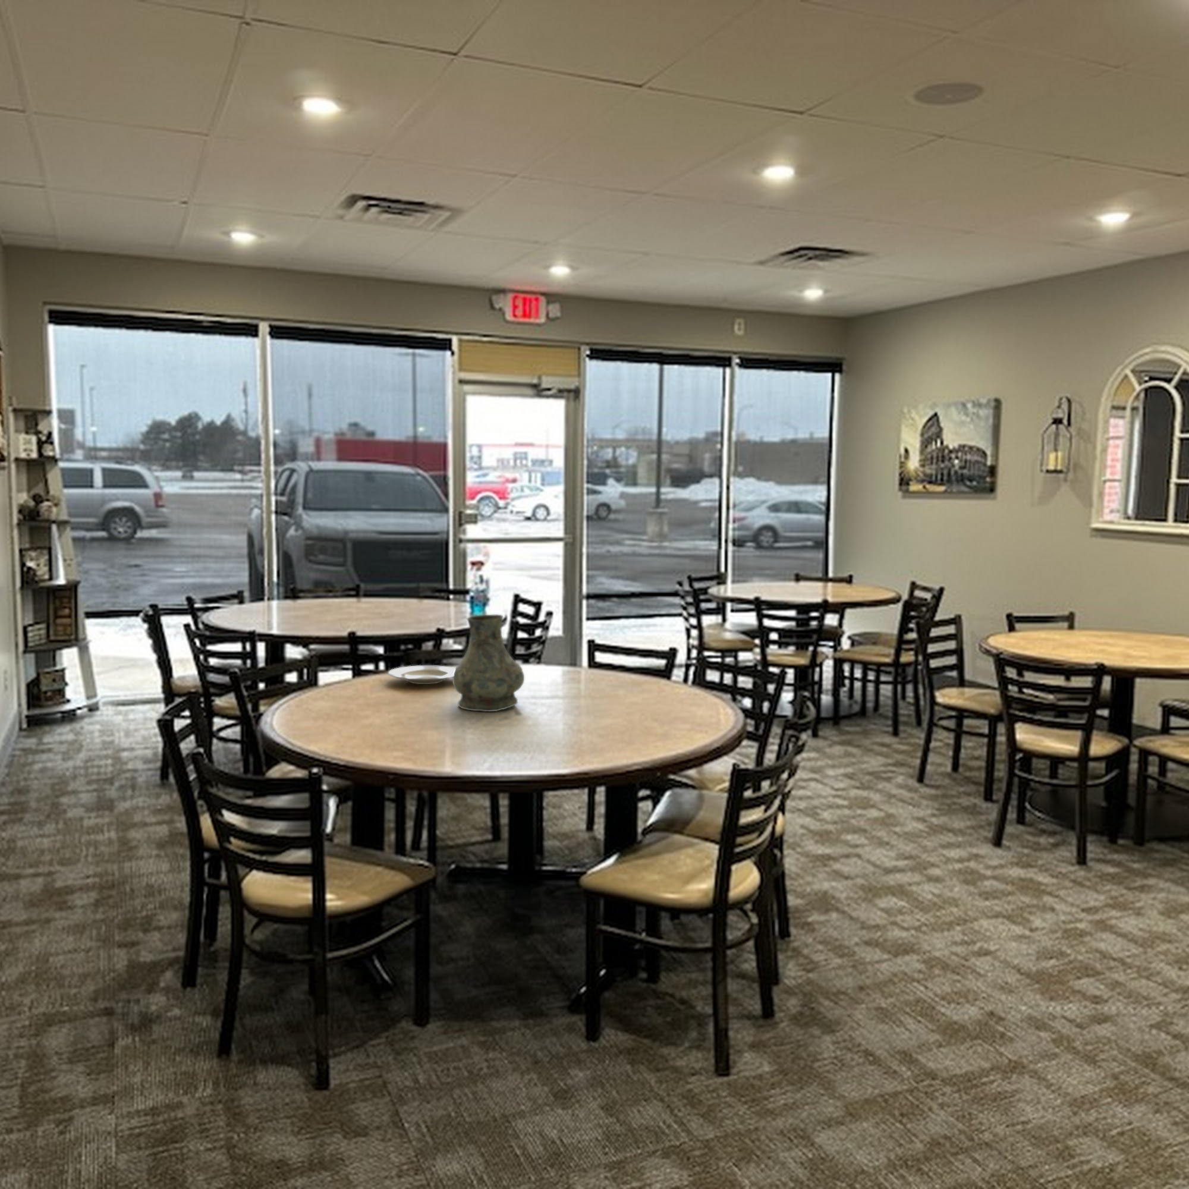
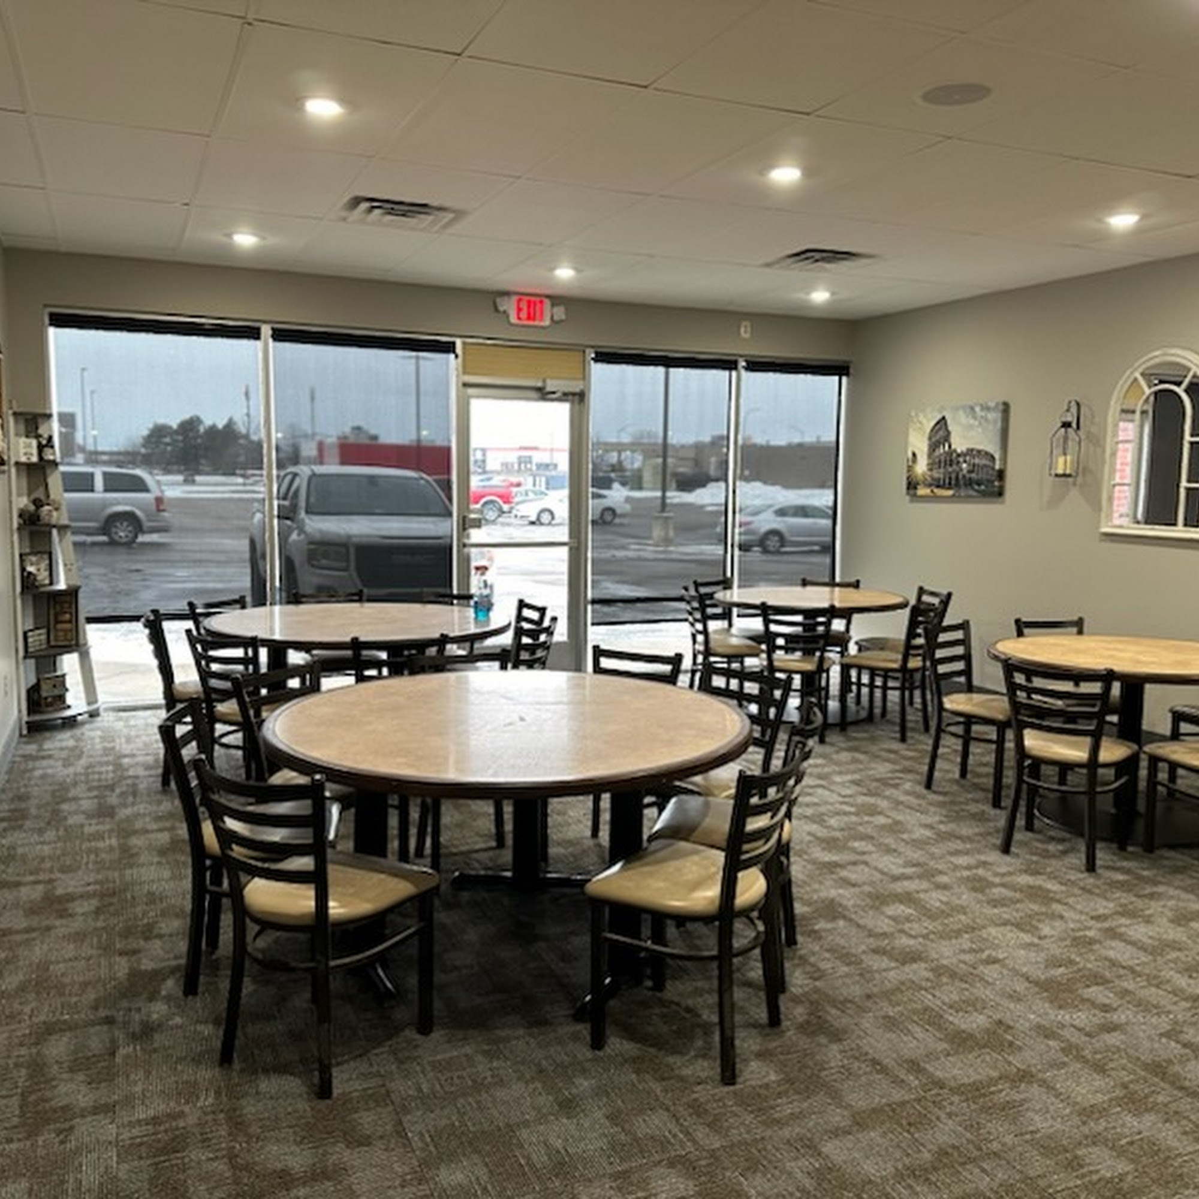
- plate [388,664,455,685]
- vase [452,613,525,712]
